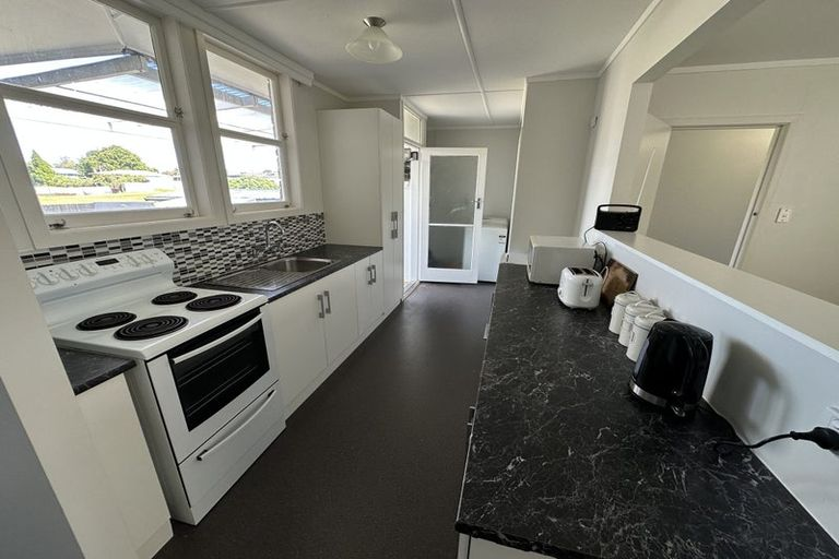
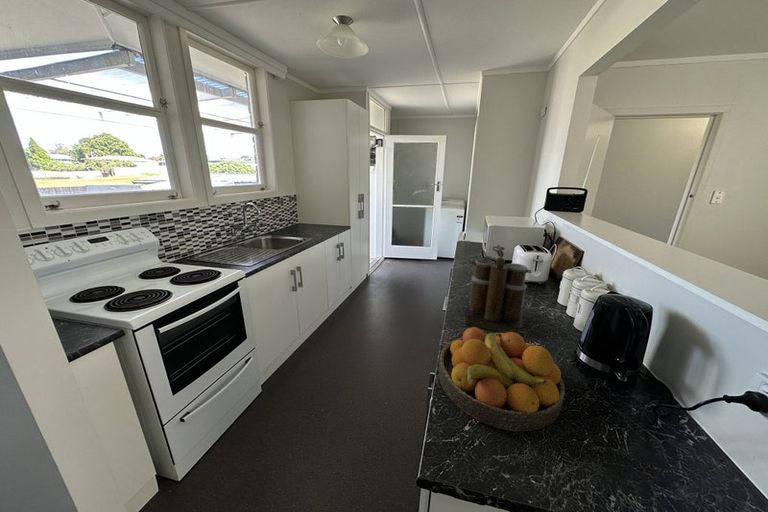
+ coffee maker [463,244,533,335]
+ fruit bowl [437,326,566,432]
